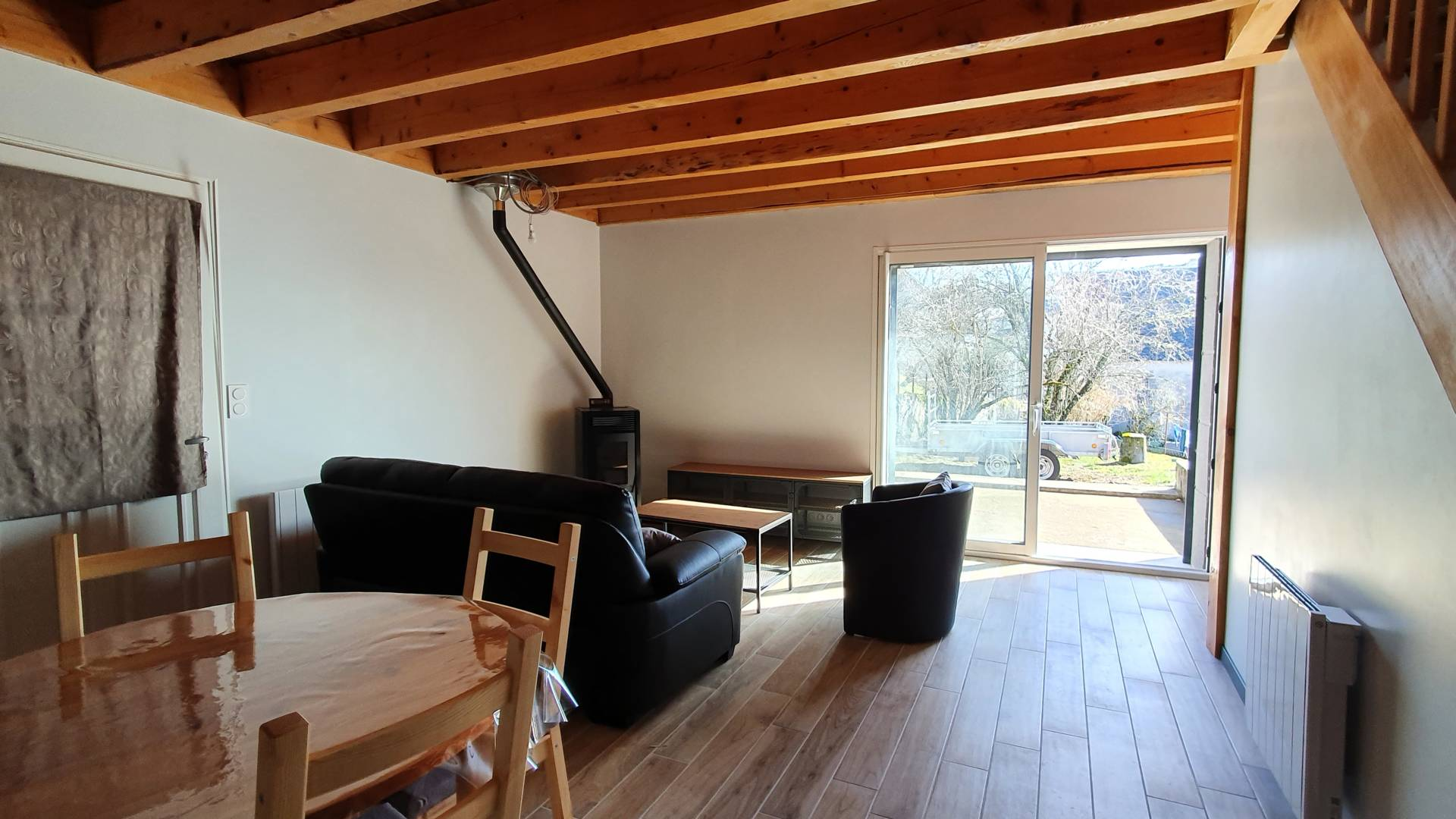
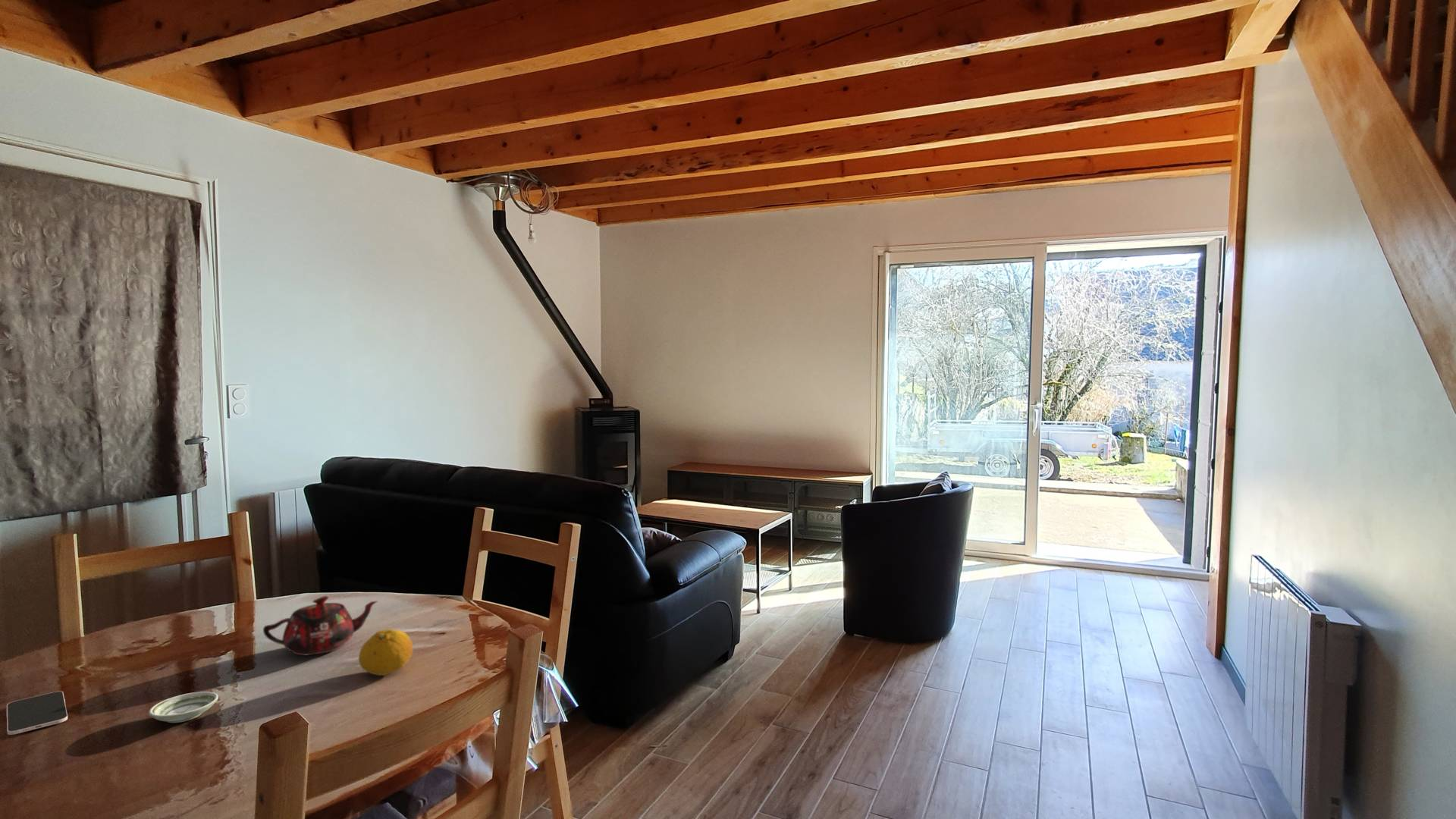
+ teapot [262,595,378,656]
+ fruit [358,629,413,676]
+ saucer [148,691,219,723]
+ smartphone [5,691,68,736]
